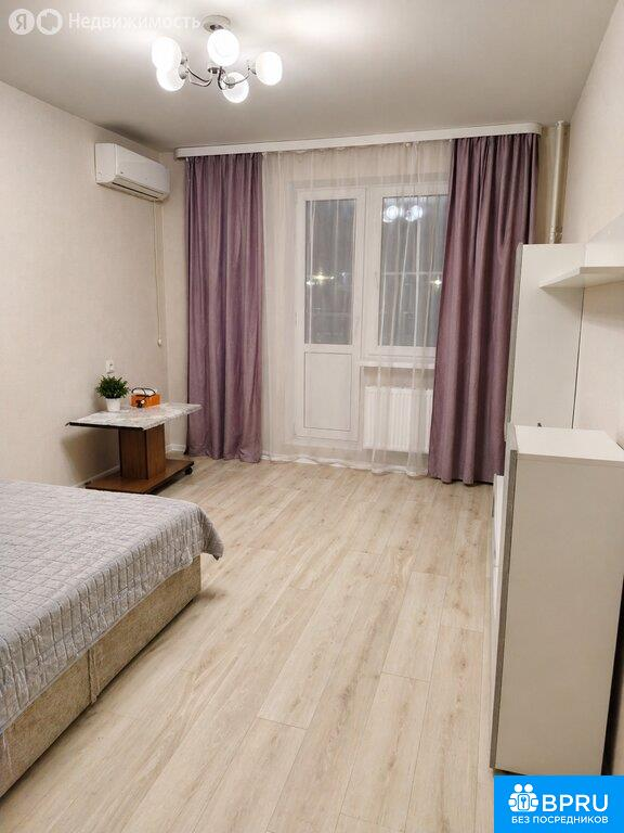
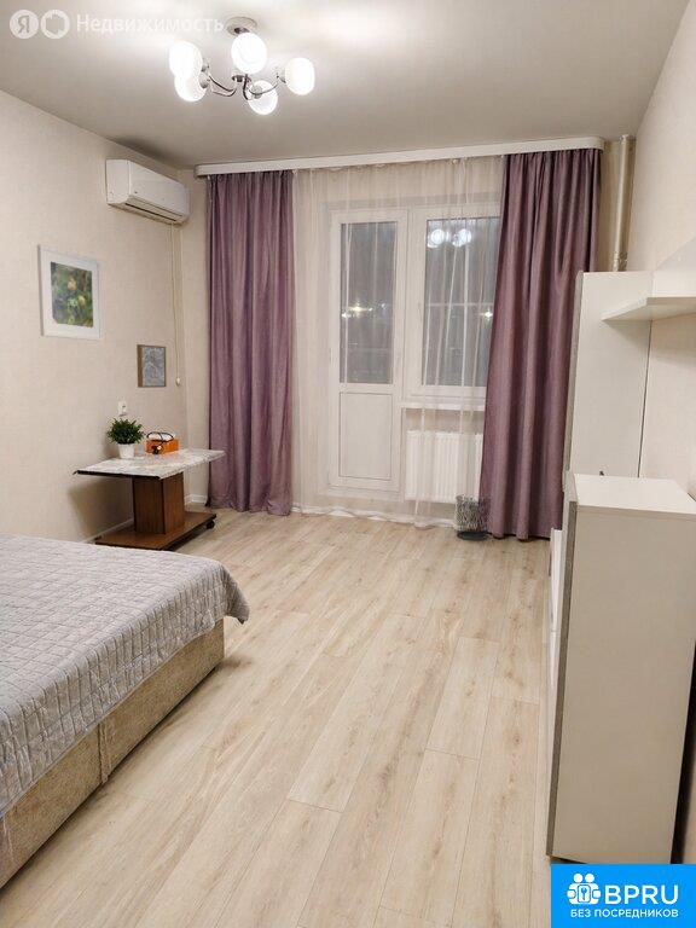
+ wall art [135,343,168,389]
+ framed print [36,243,104,342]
+ waste bin [454,494,494,541]
